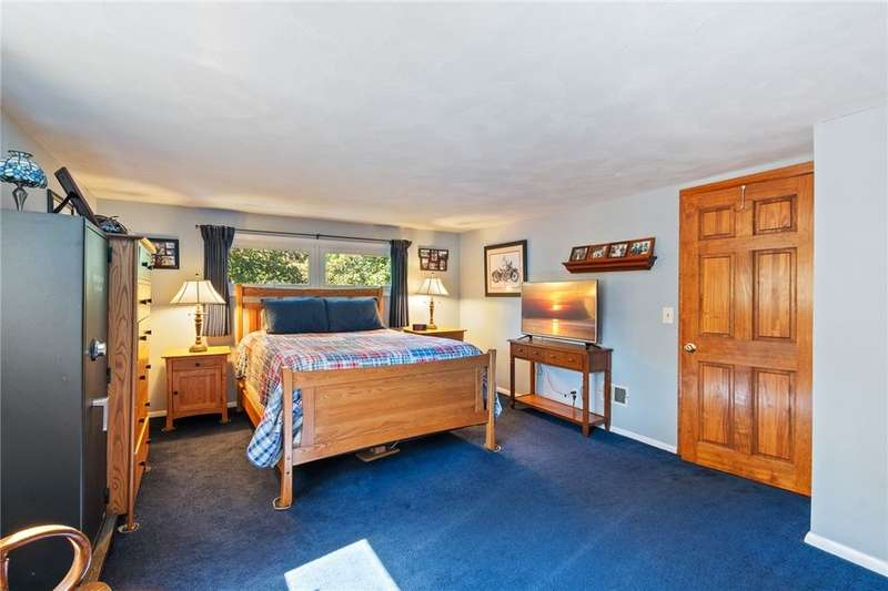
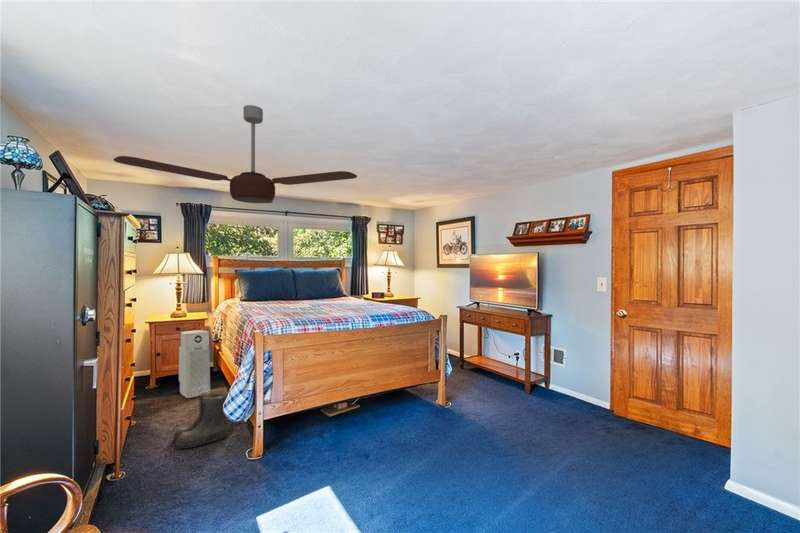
+ ceiling fan [113,104,358,204]
+ air purifier [178,329,211,399]
+ boots [171,389,230,449]
